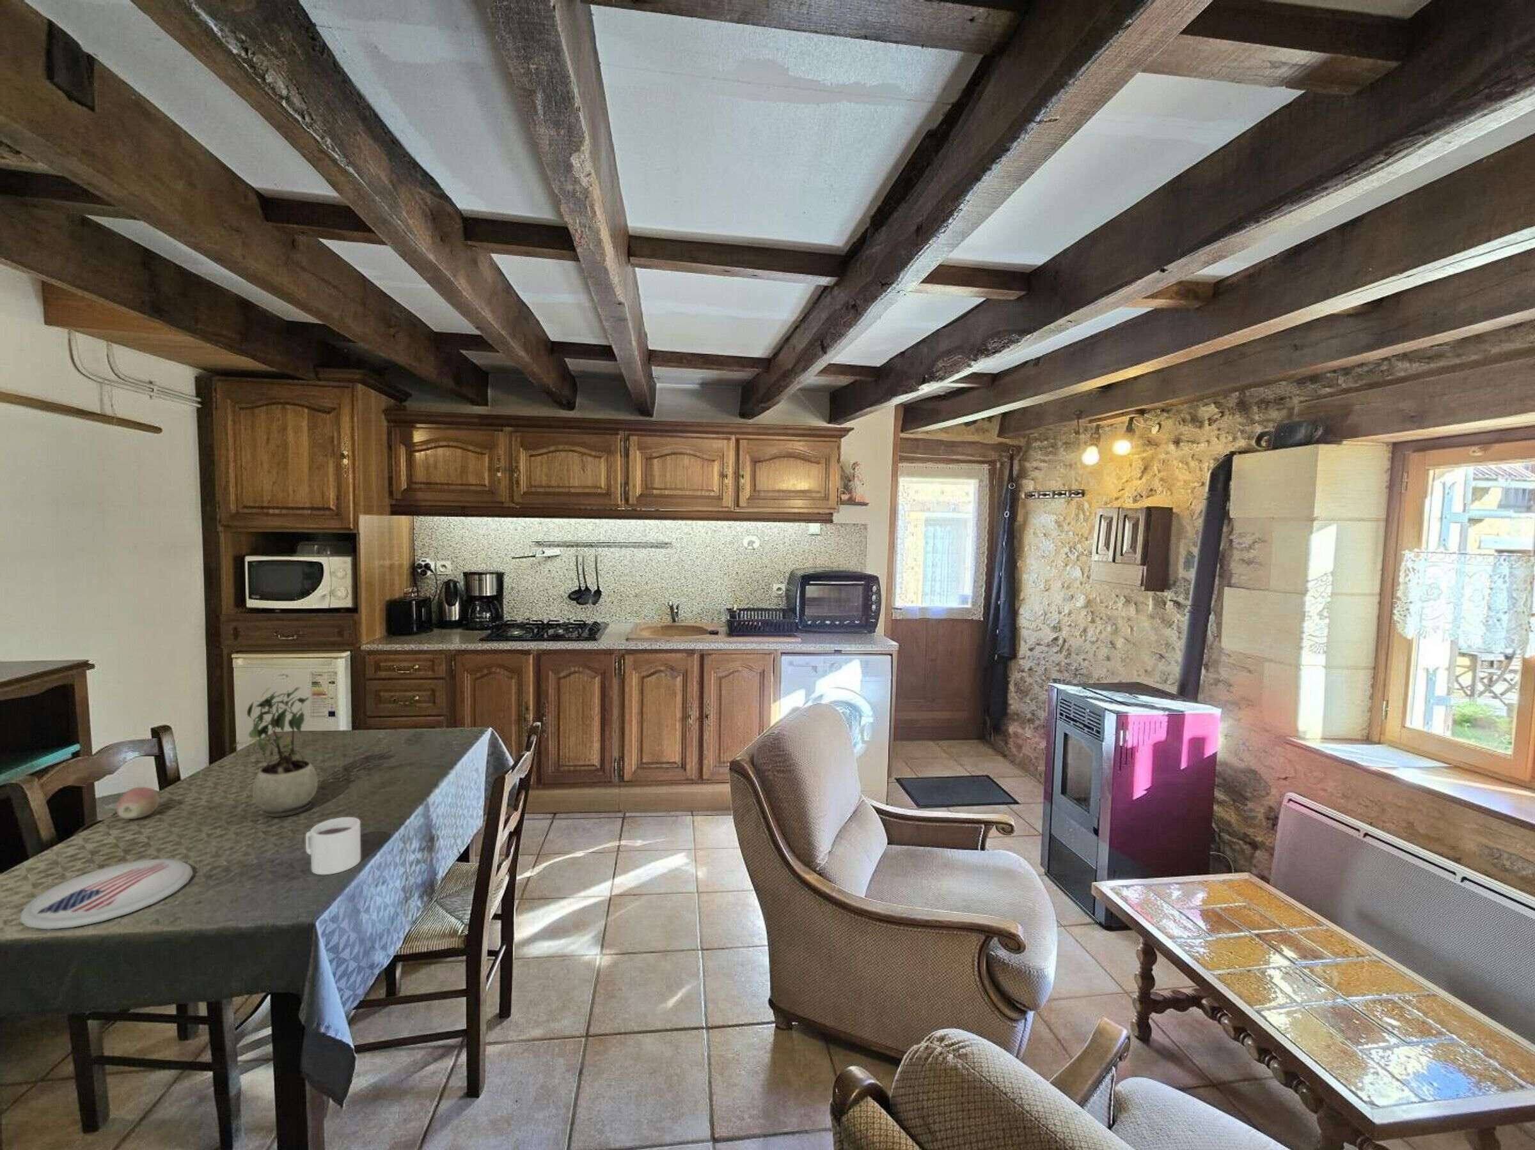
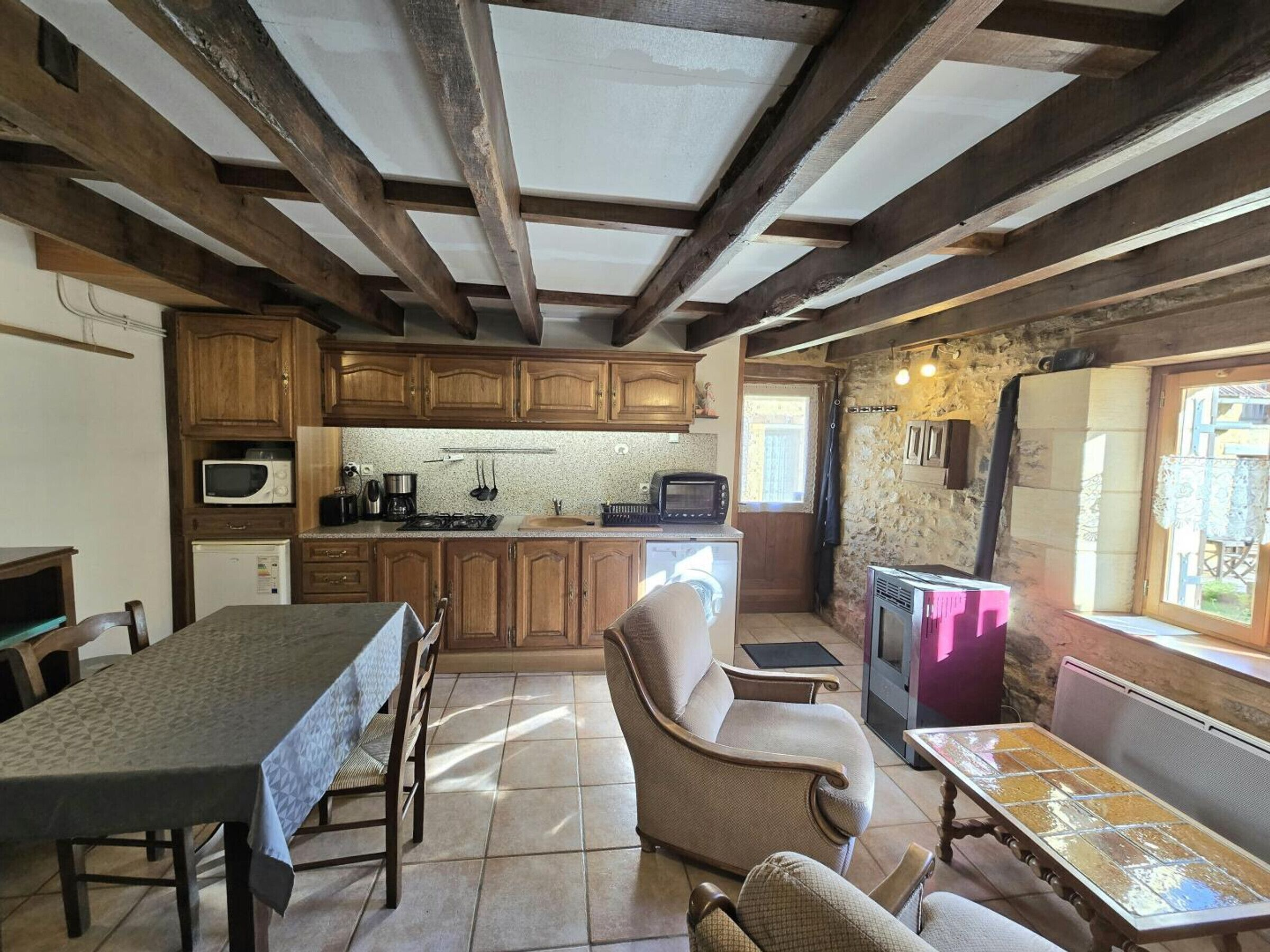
- mug [305,817,361,876]
- fruit [116,786,160,820]
- plate [19,858,193,930]
- potted plant [233,687,319,818]
